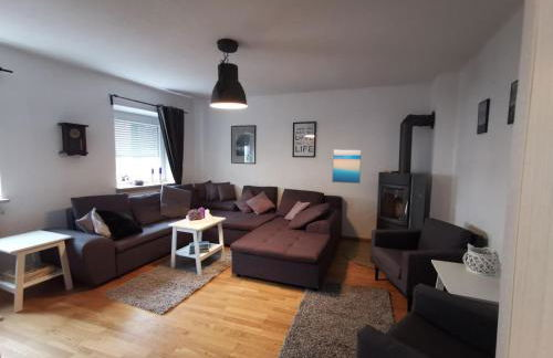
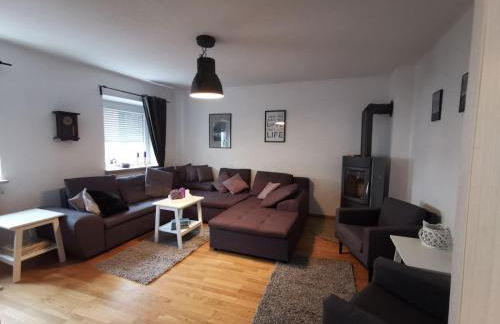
- wall art [331,148,363,185]
